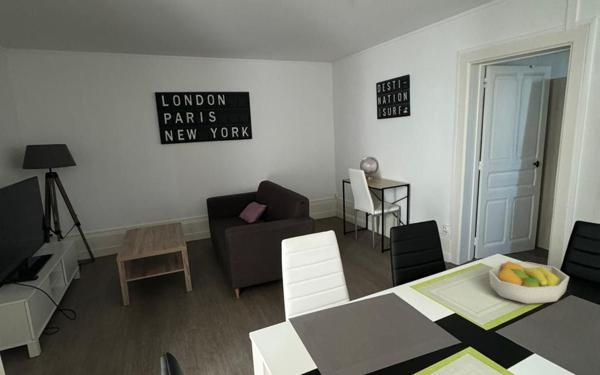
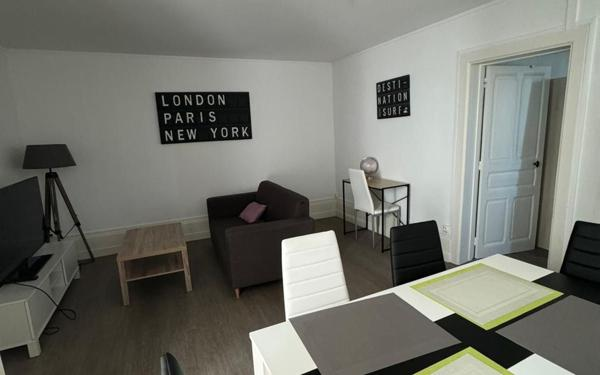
- fruit bowl [488,260,570,305]
